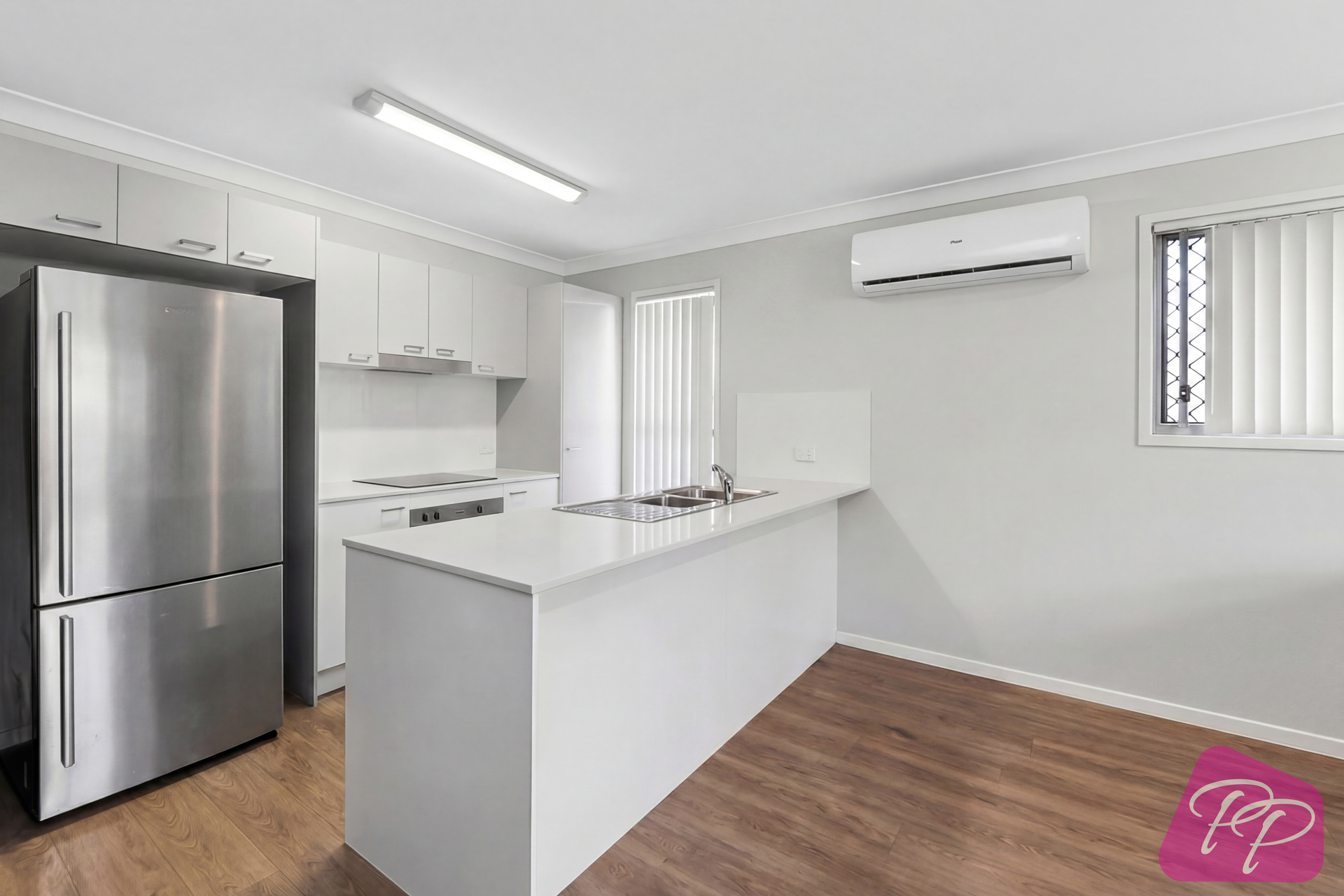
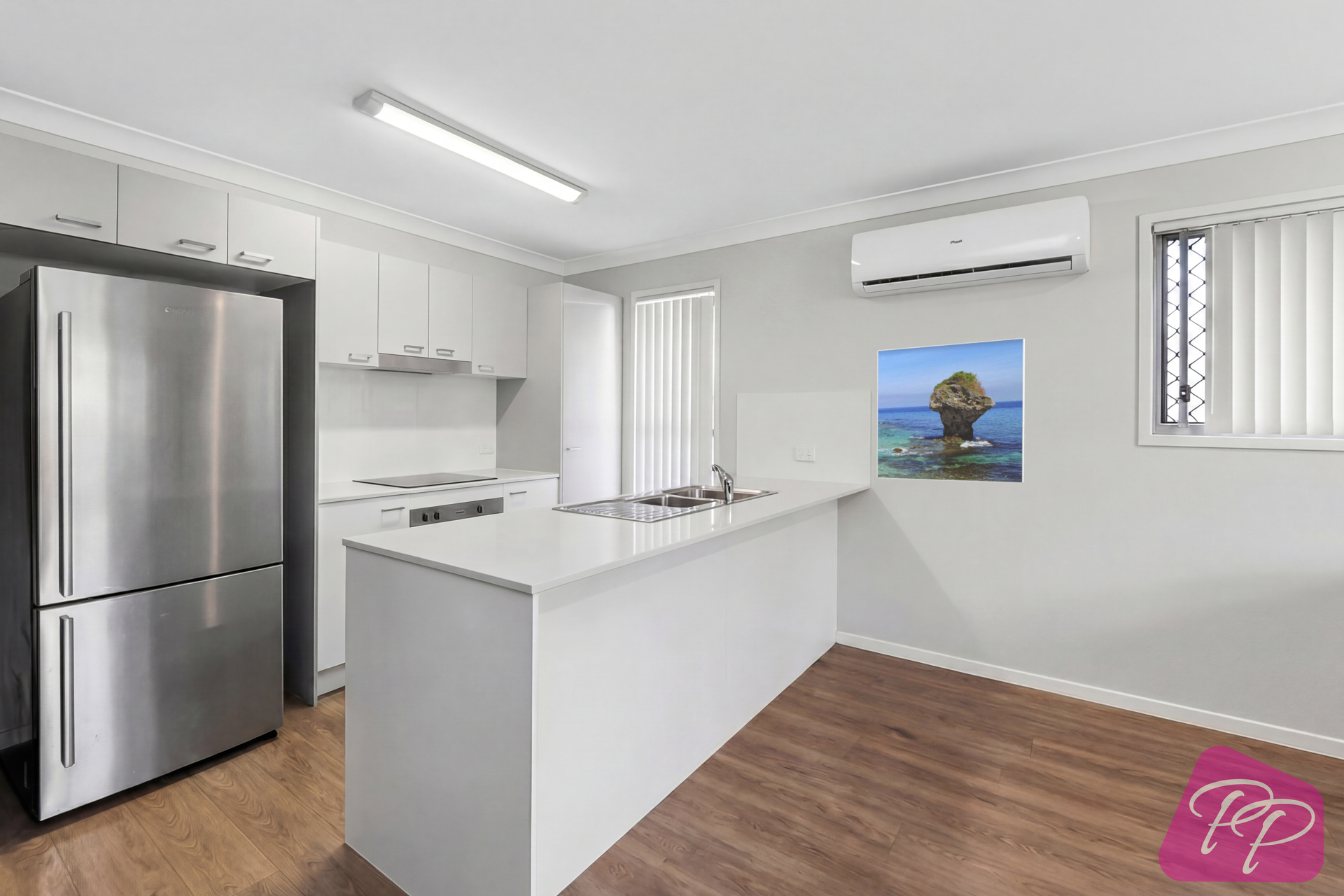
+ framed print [876,337,1026,484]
